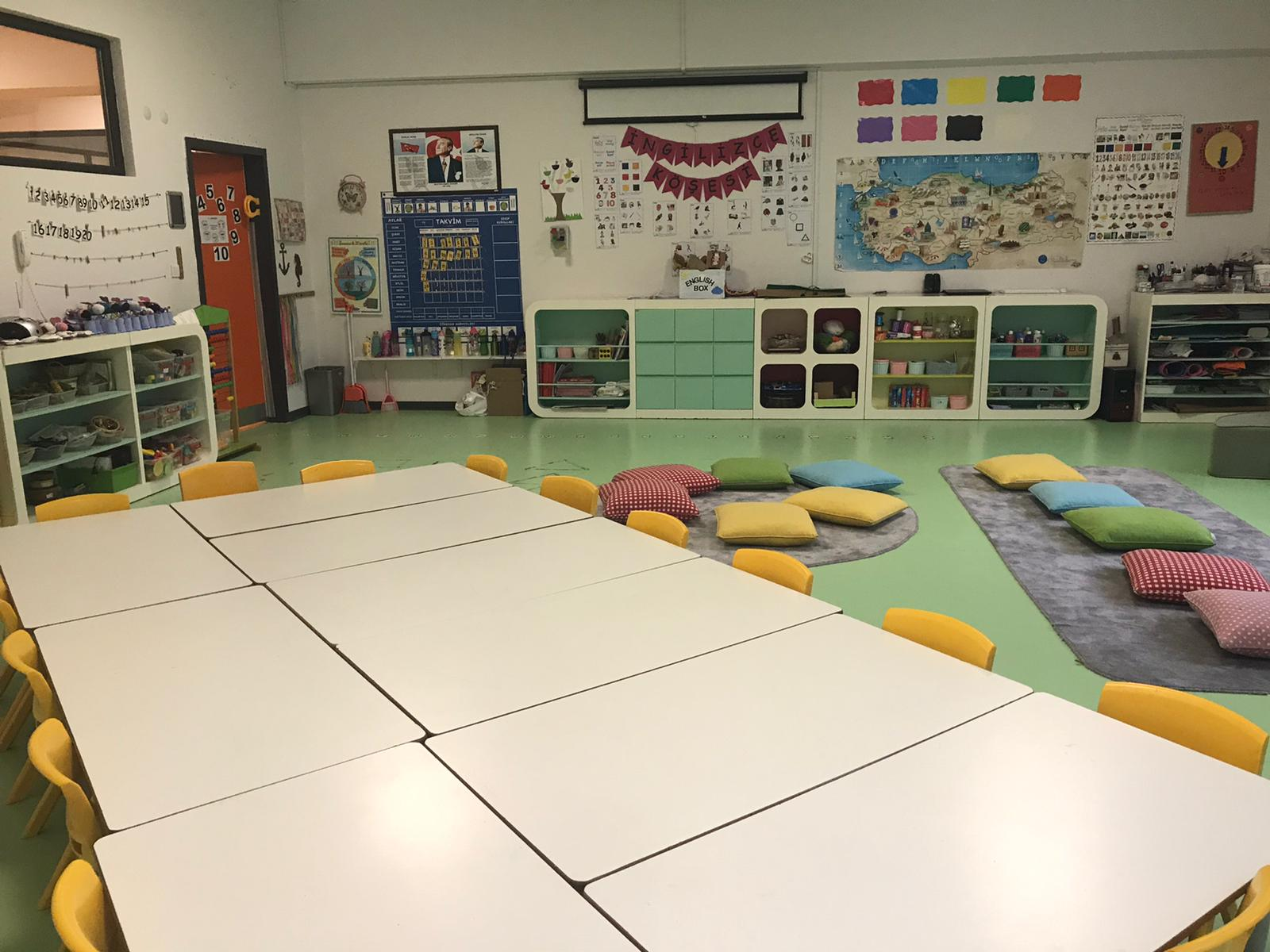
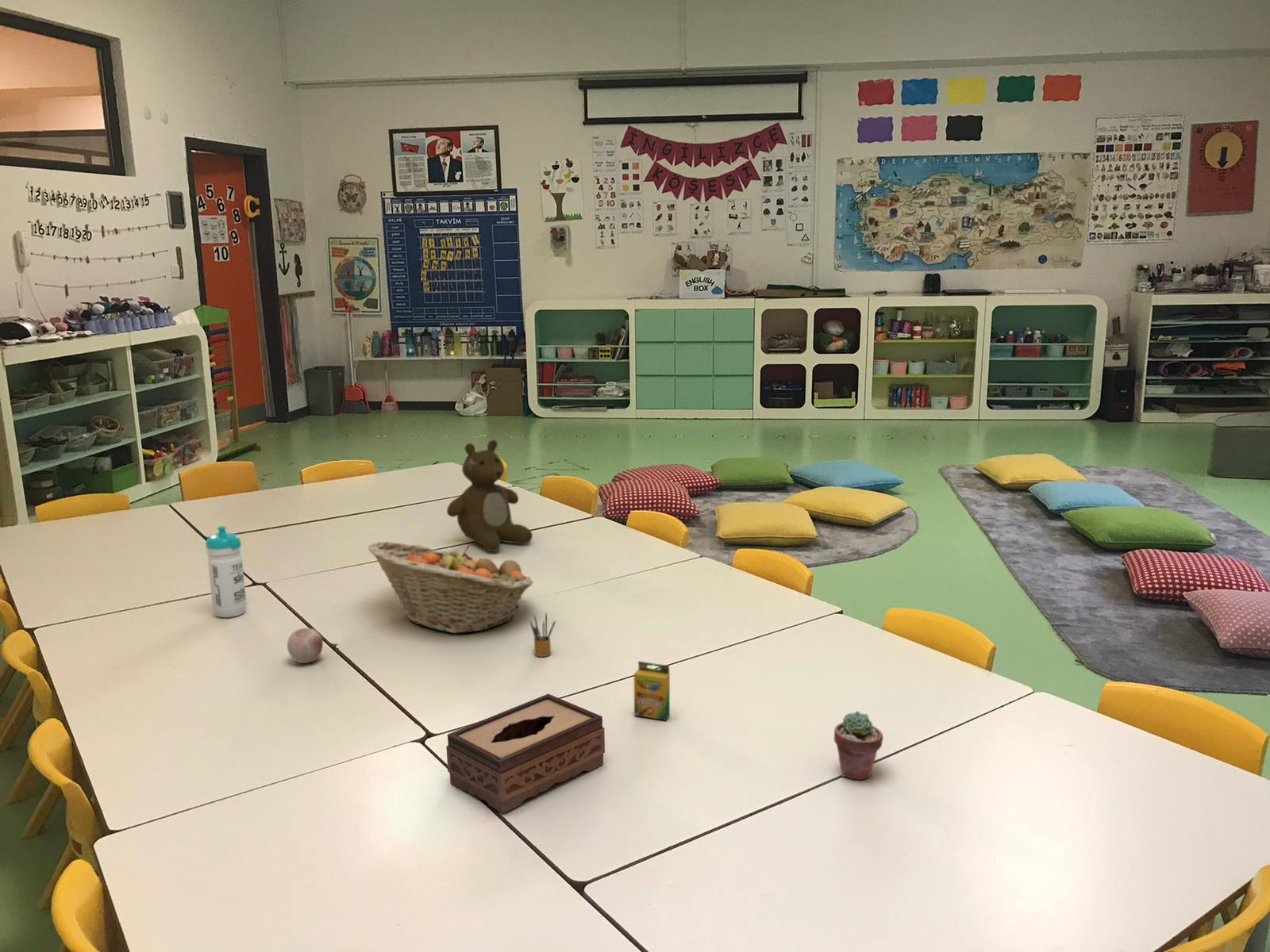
+ potted succulent [833,710,884,781]
+ crayon box [633,660,671,721]
+ pencil box [529,612,556,658]
+ tissue box [445,693,606,814]
+ teddy bear [446,439,533,552]
+ water bottle [205,525,247,618]
+ apple [287,628,324,664]
+ fruit basket [368,541,533,634]
